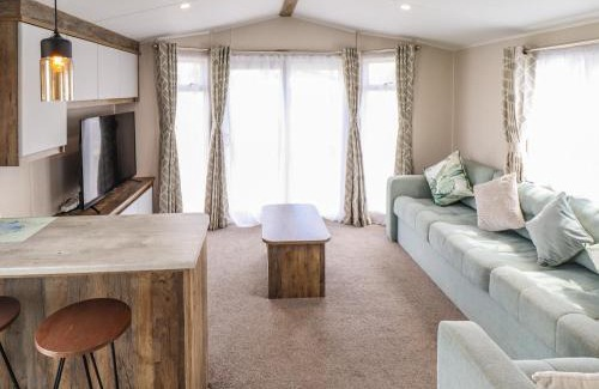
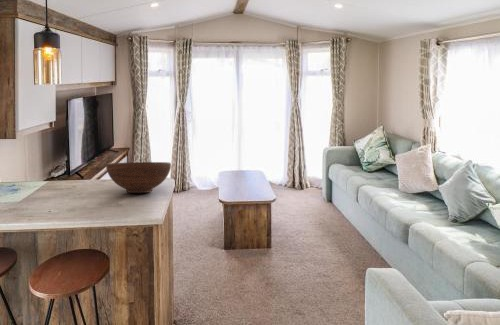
+ fruit bowl [105,161,172,194]
